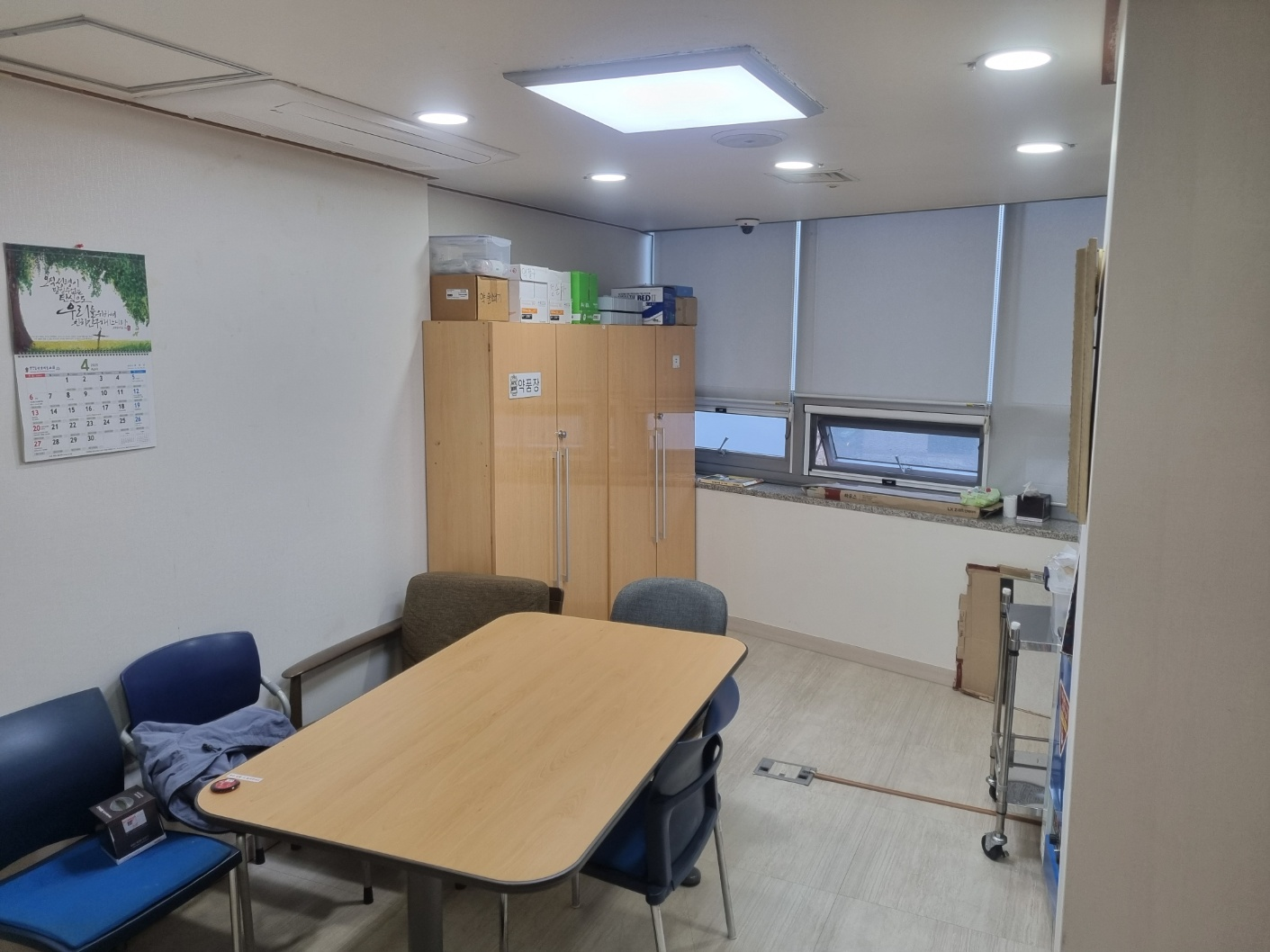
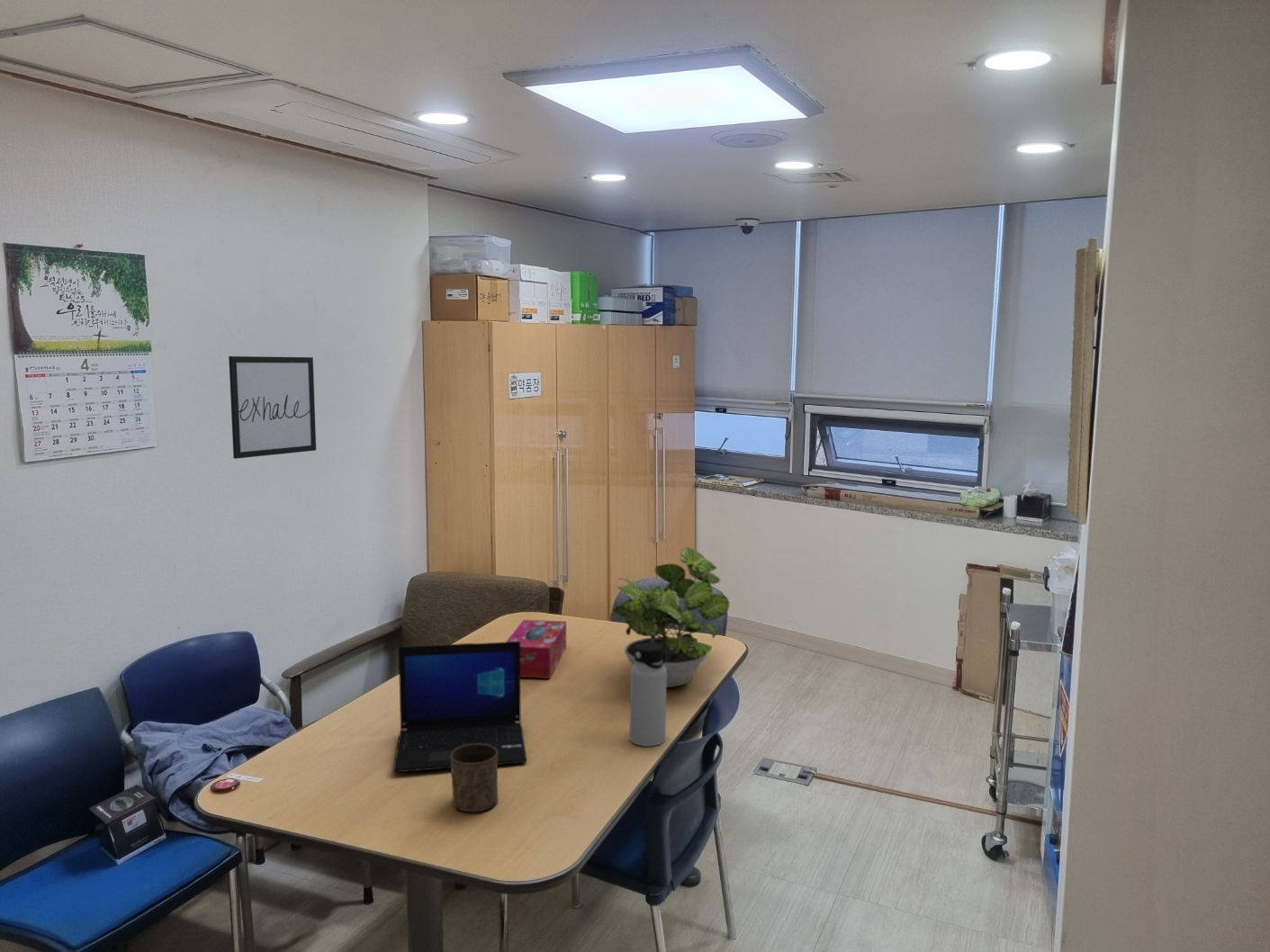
+ wall art [228,355,317,460]
+ potted plant [612,546,730,688]
+ laptop [392,642,527,773]
+ water bottle [629,642,667,748]
+ tissue box [505,619,567,679]
+ cup [450,743,499,813]
